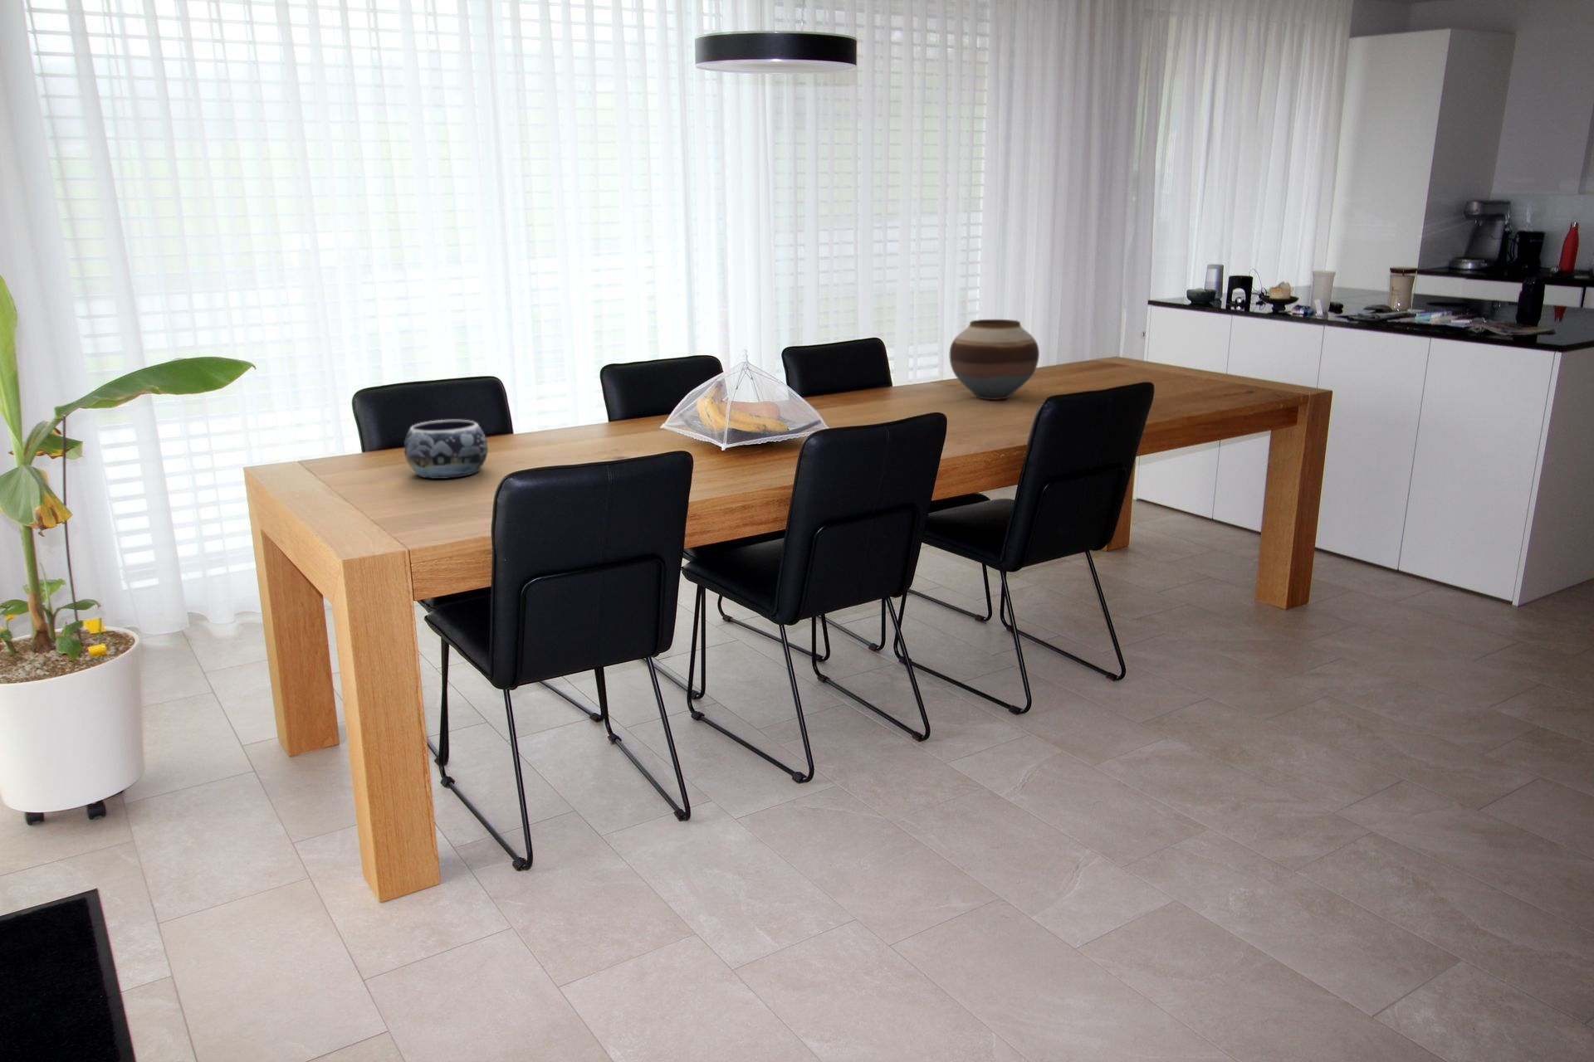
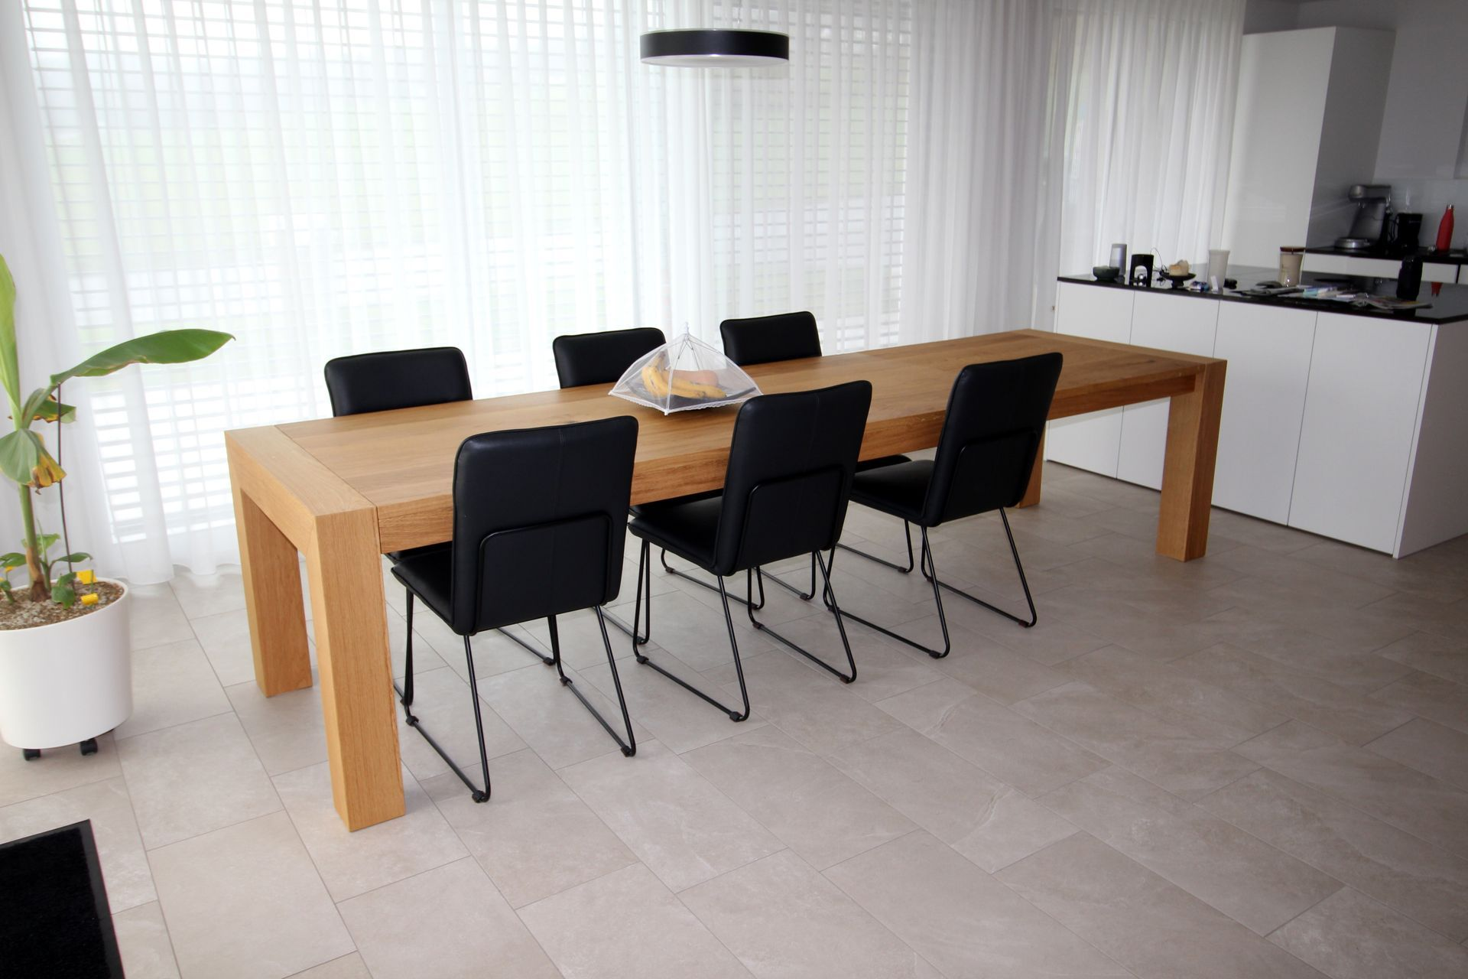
- decorative bowl [403,418,489,480]
- vase [949,319,1040,401]
